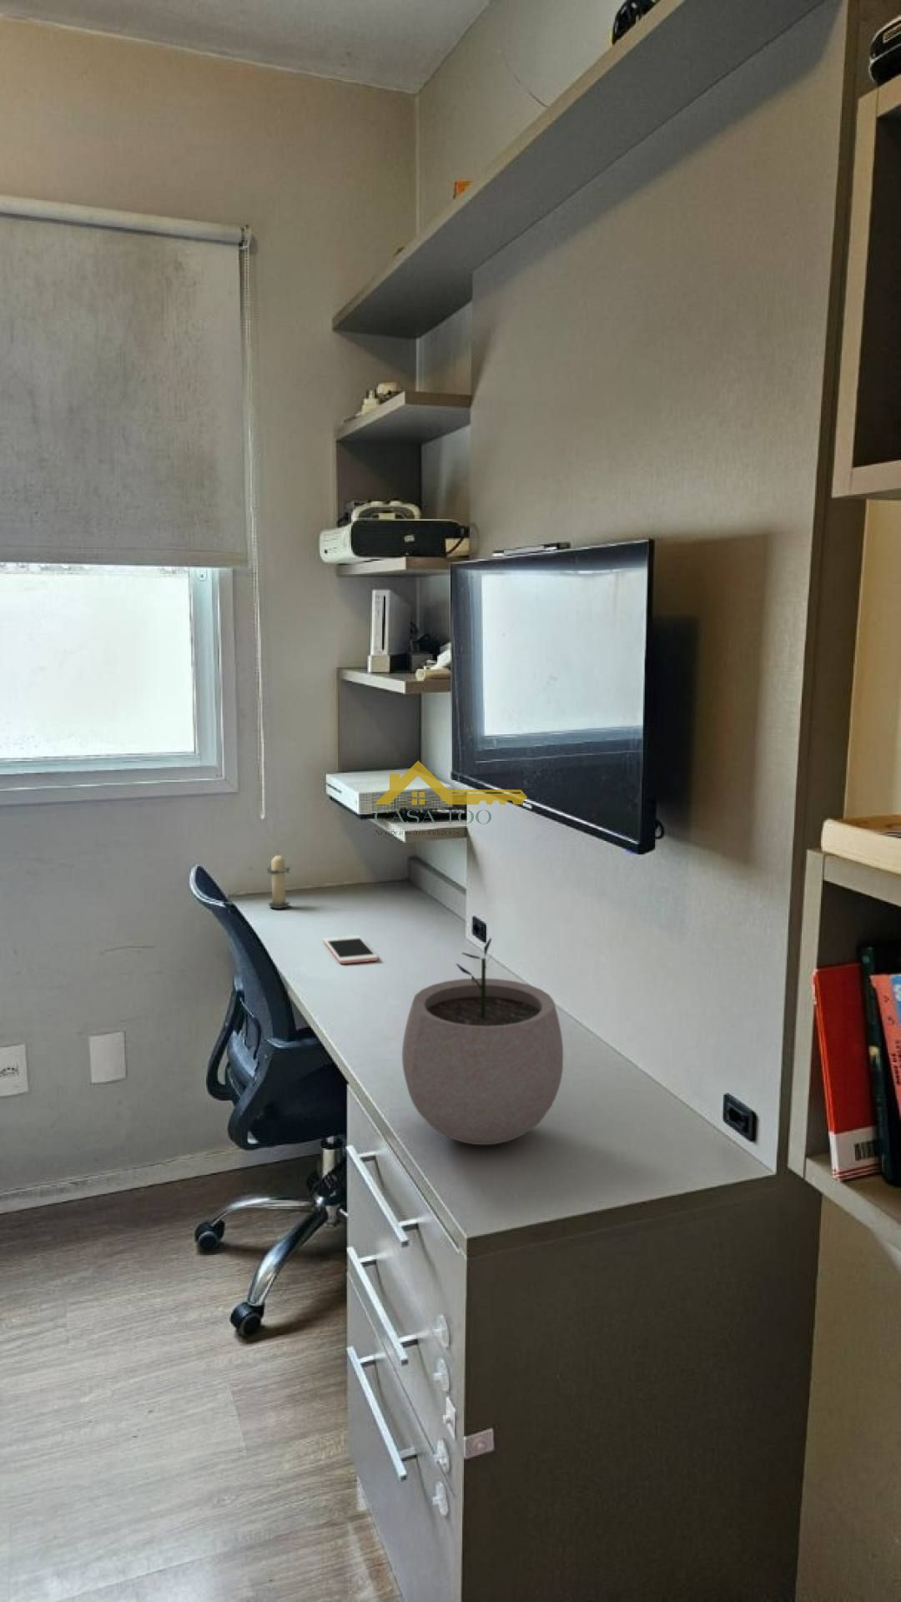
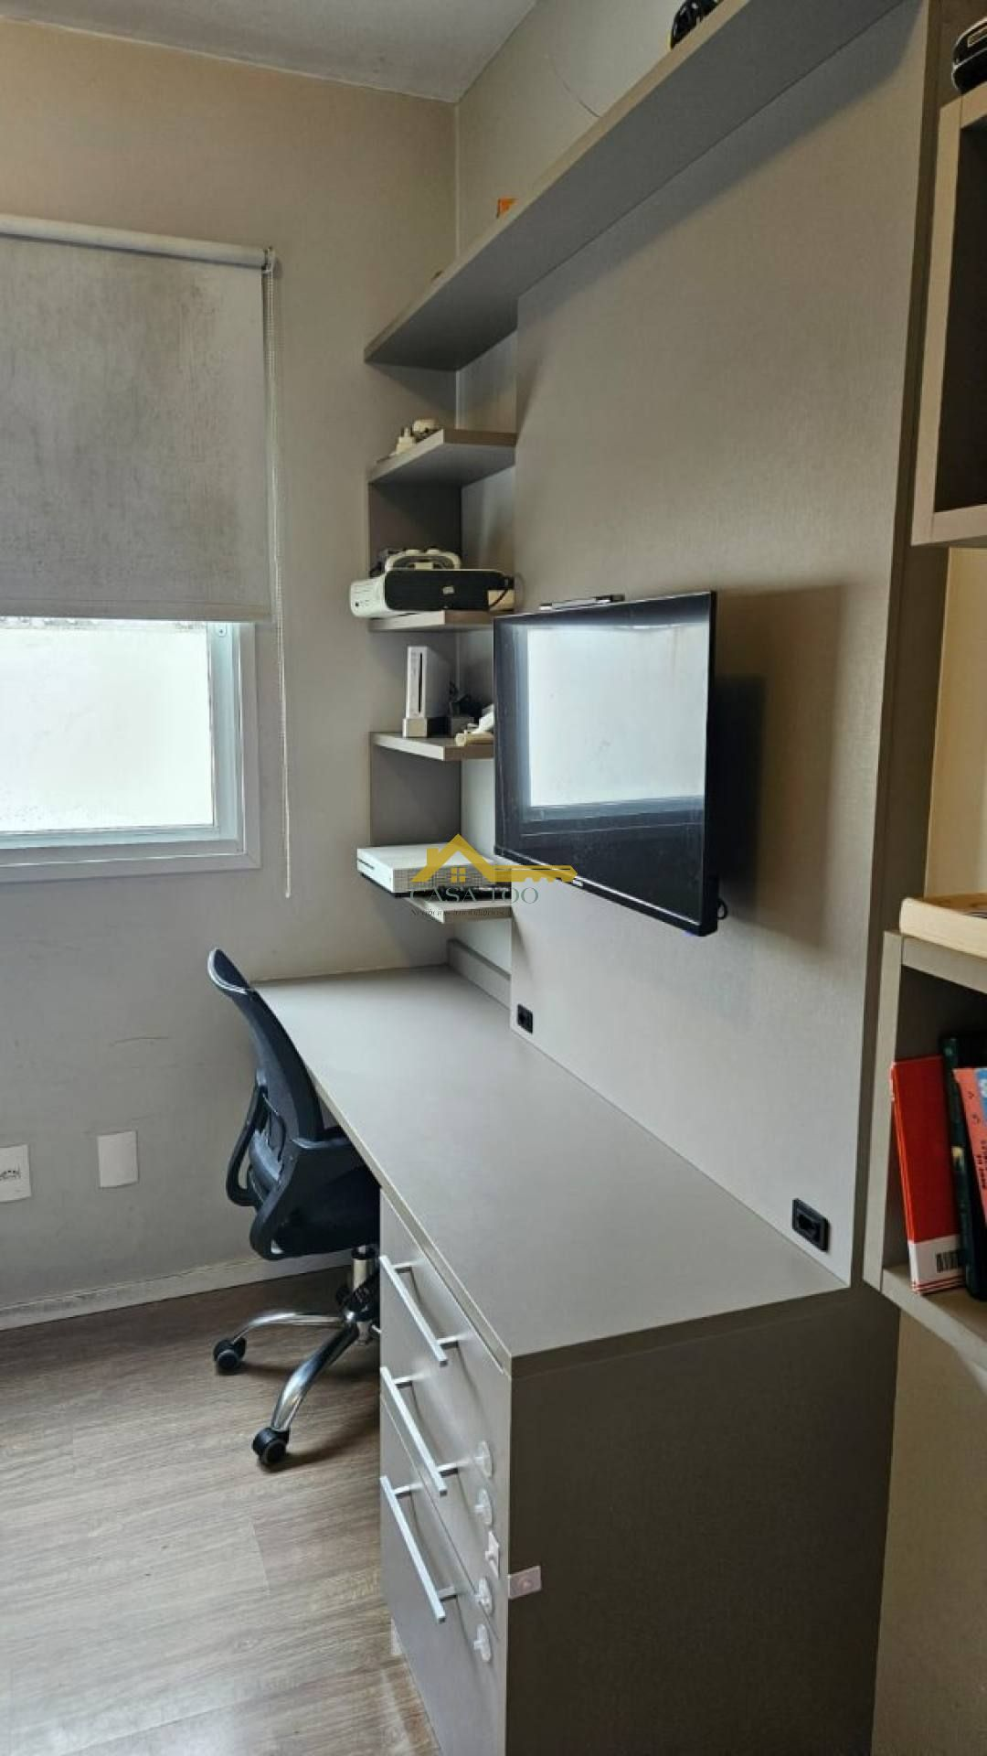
- candle [266,851,292,910]
- plant pot [402,937,564,1145]
- cell phone [322,934,378,965]
